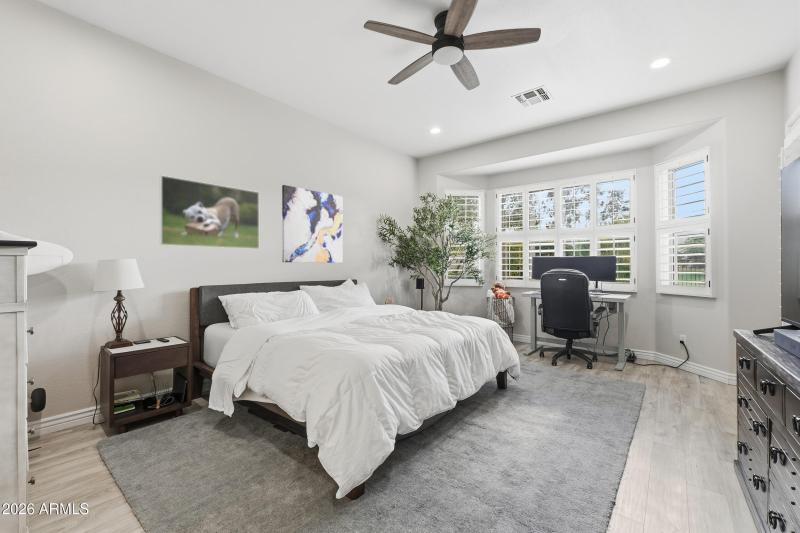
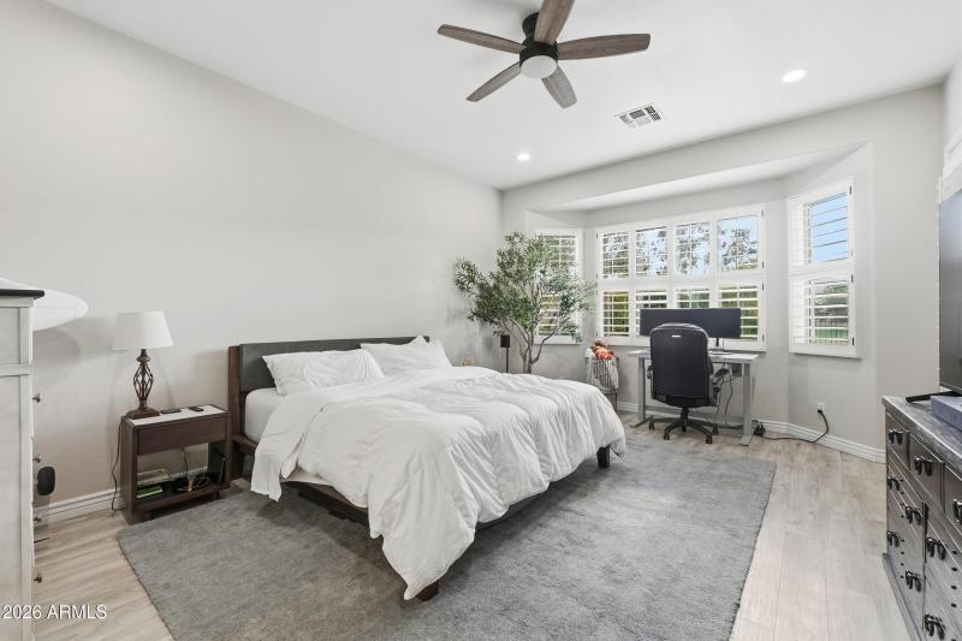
- wall art [281,184,344,264]
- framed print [159,174,260,250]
